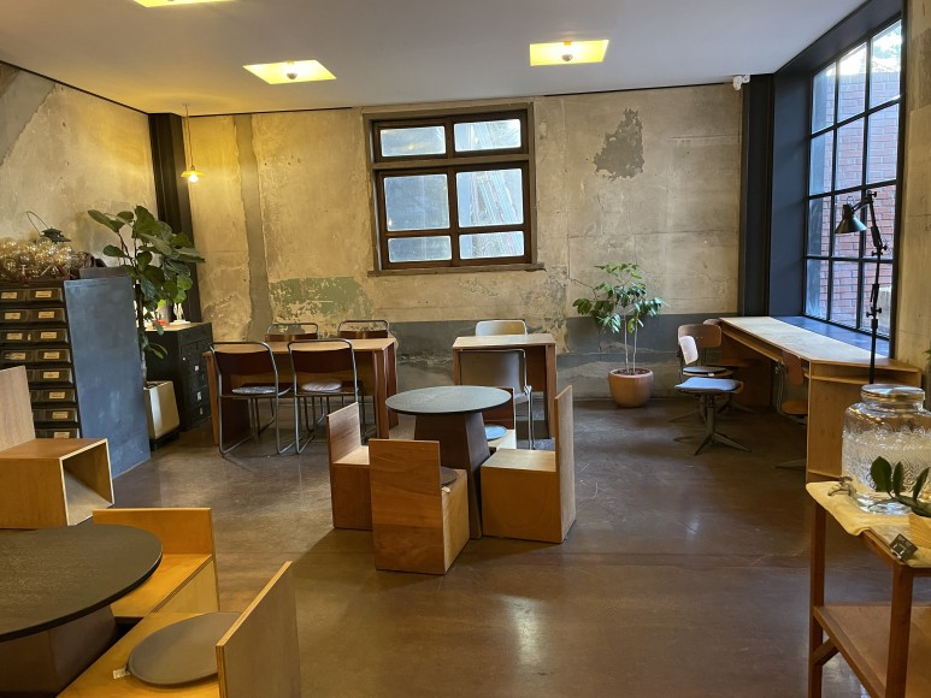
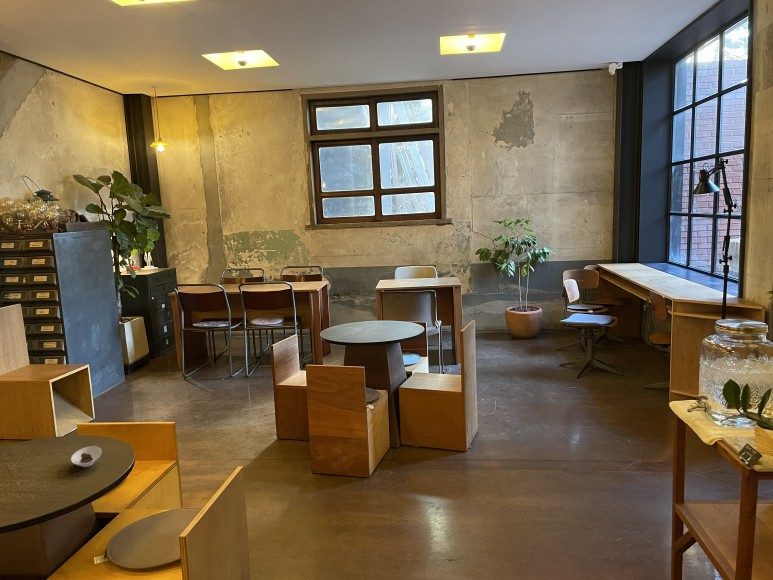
+ saucer [70,445,103,468]
